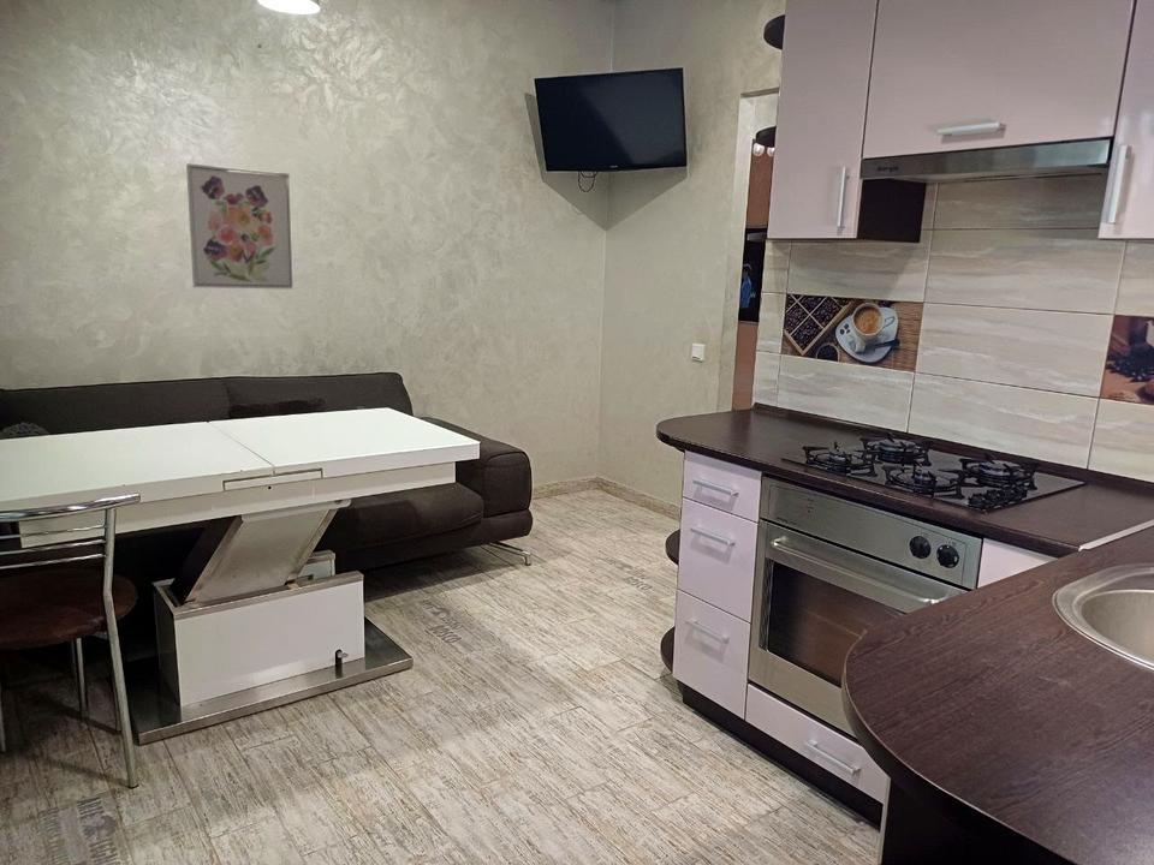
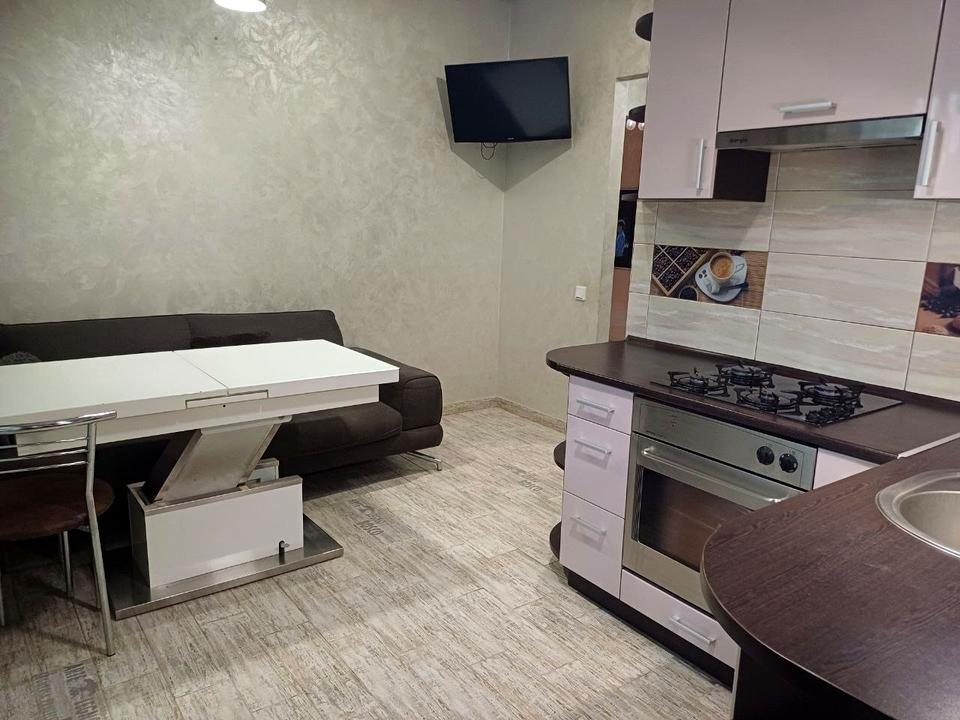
- wall art [185,162,295,291]
